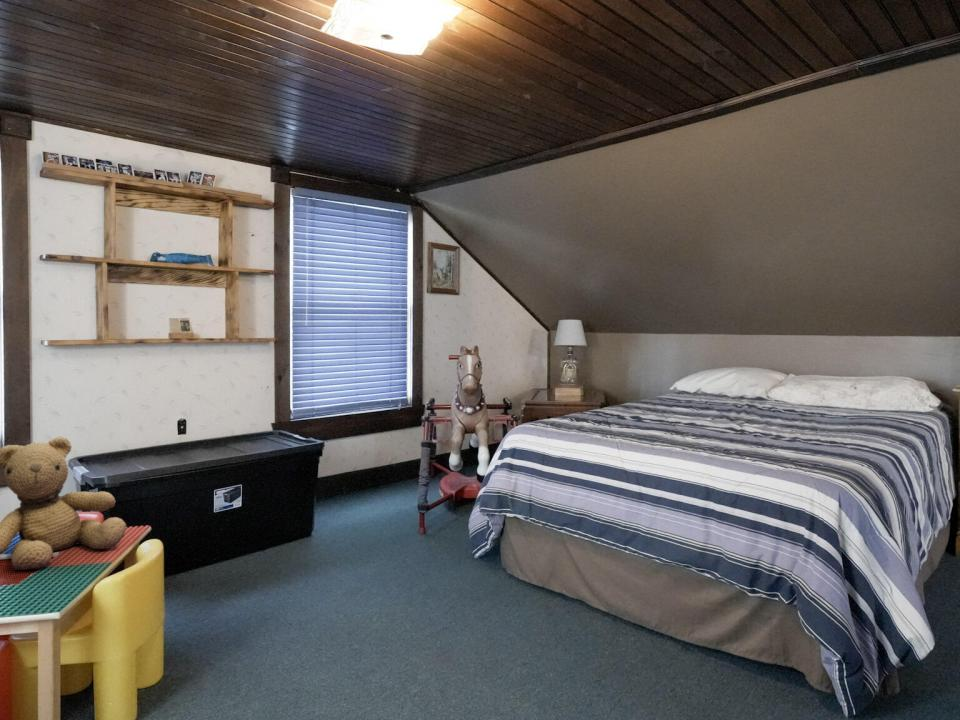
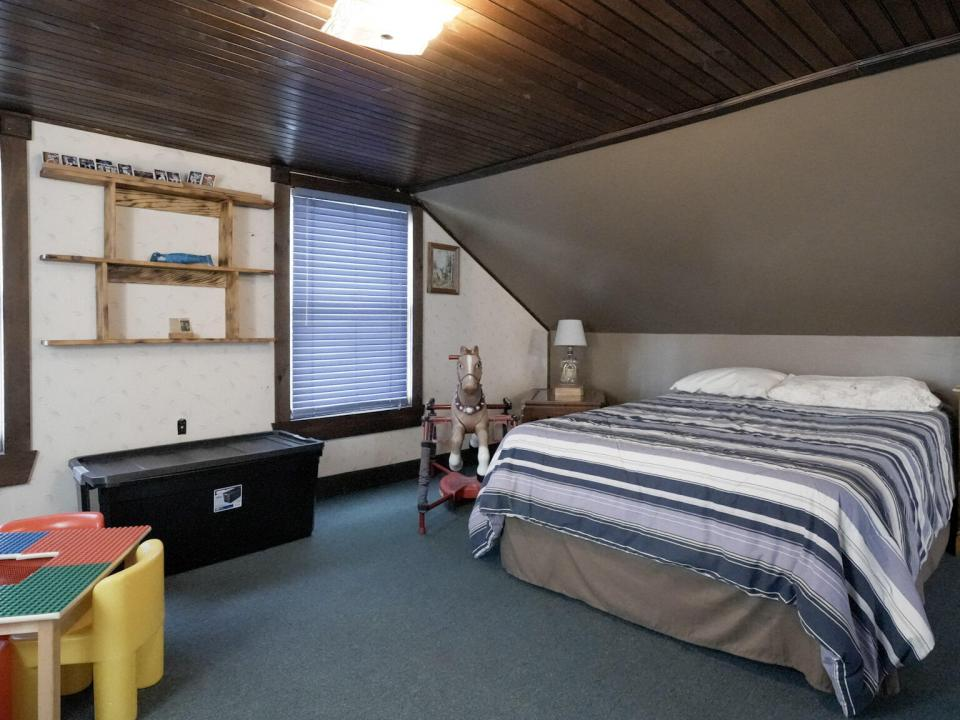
- teddy bear [0,435,127,571]
